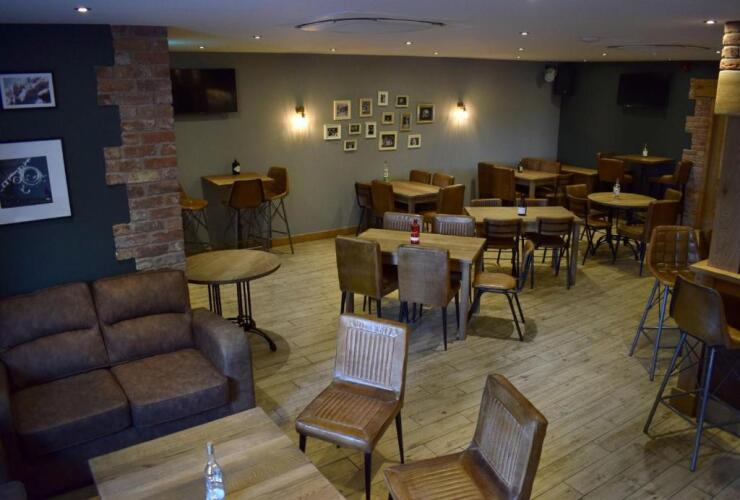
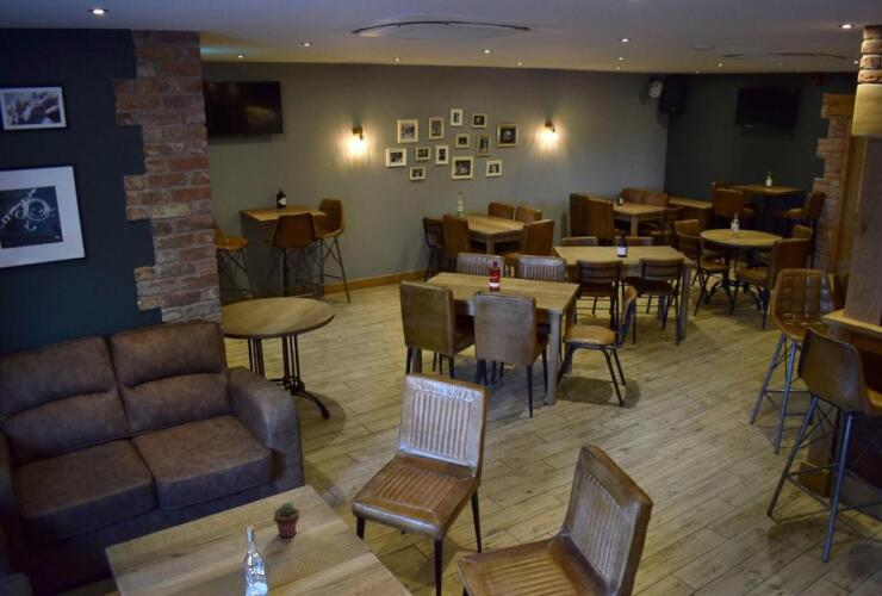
+ potted succulent [273,501,300,539]
